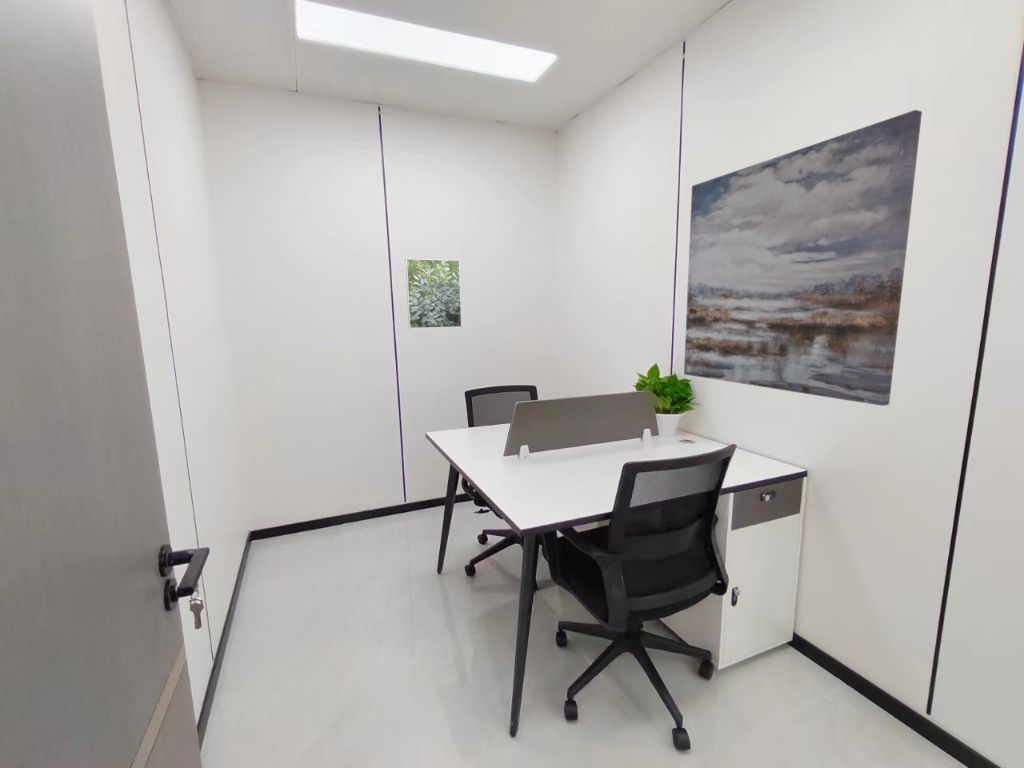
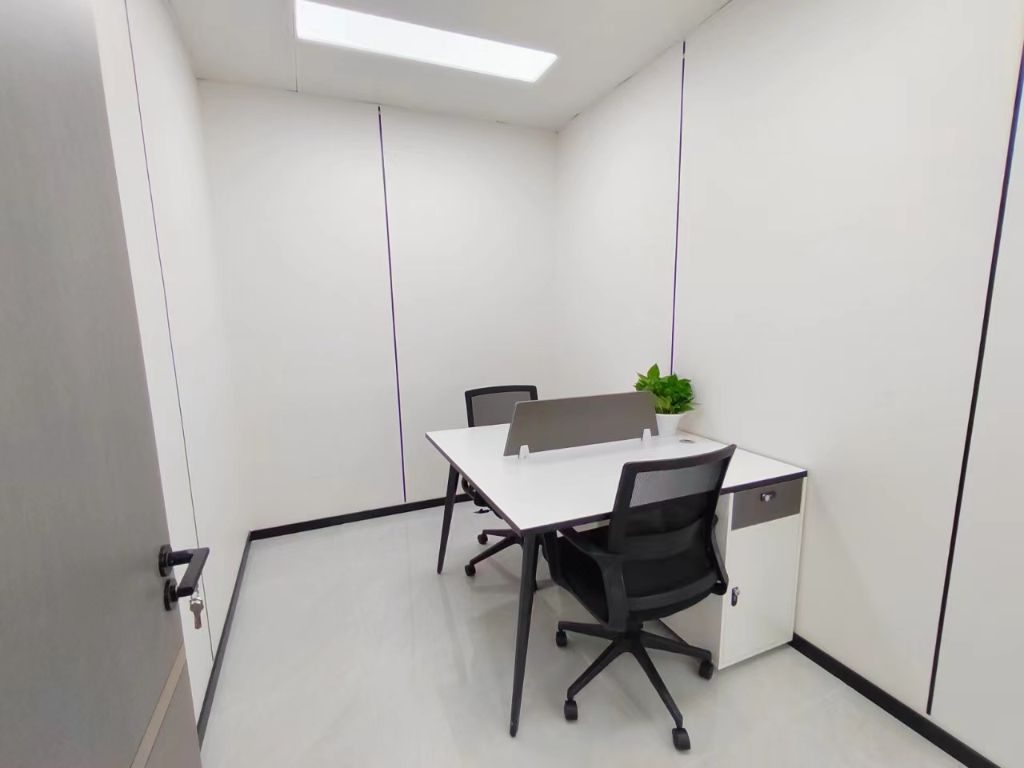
- wall art [683,109,923,407]
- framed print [405,258,463,329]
